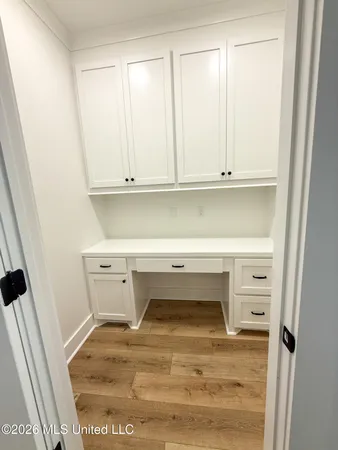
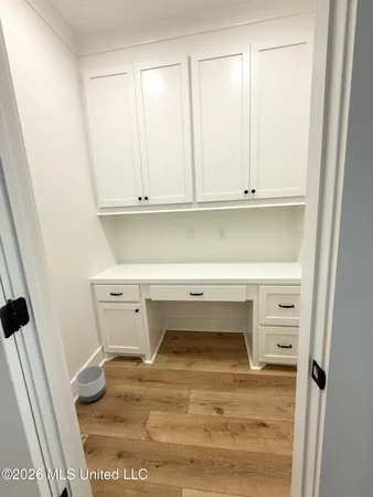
+ planter [75,364,107,403]
